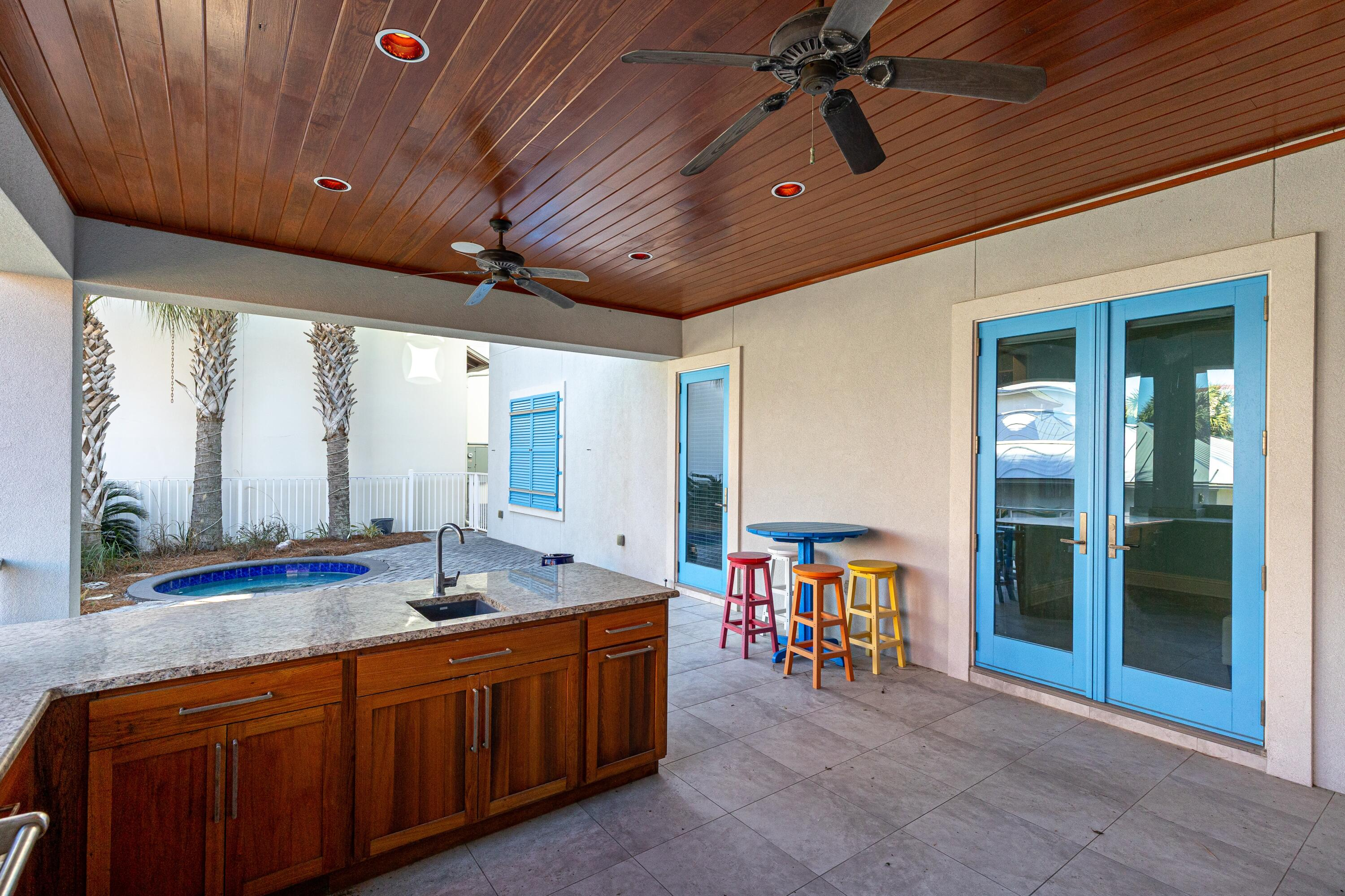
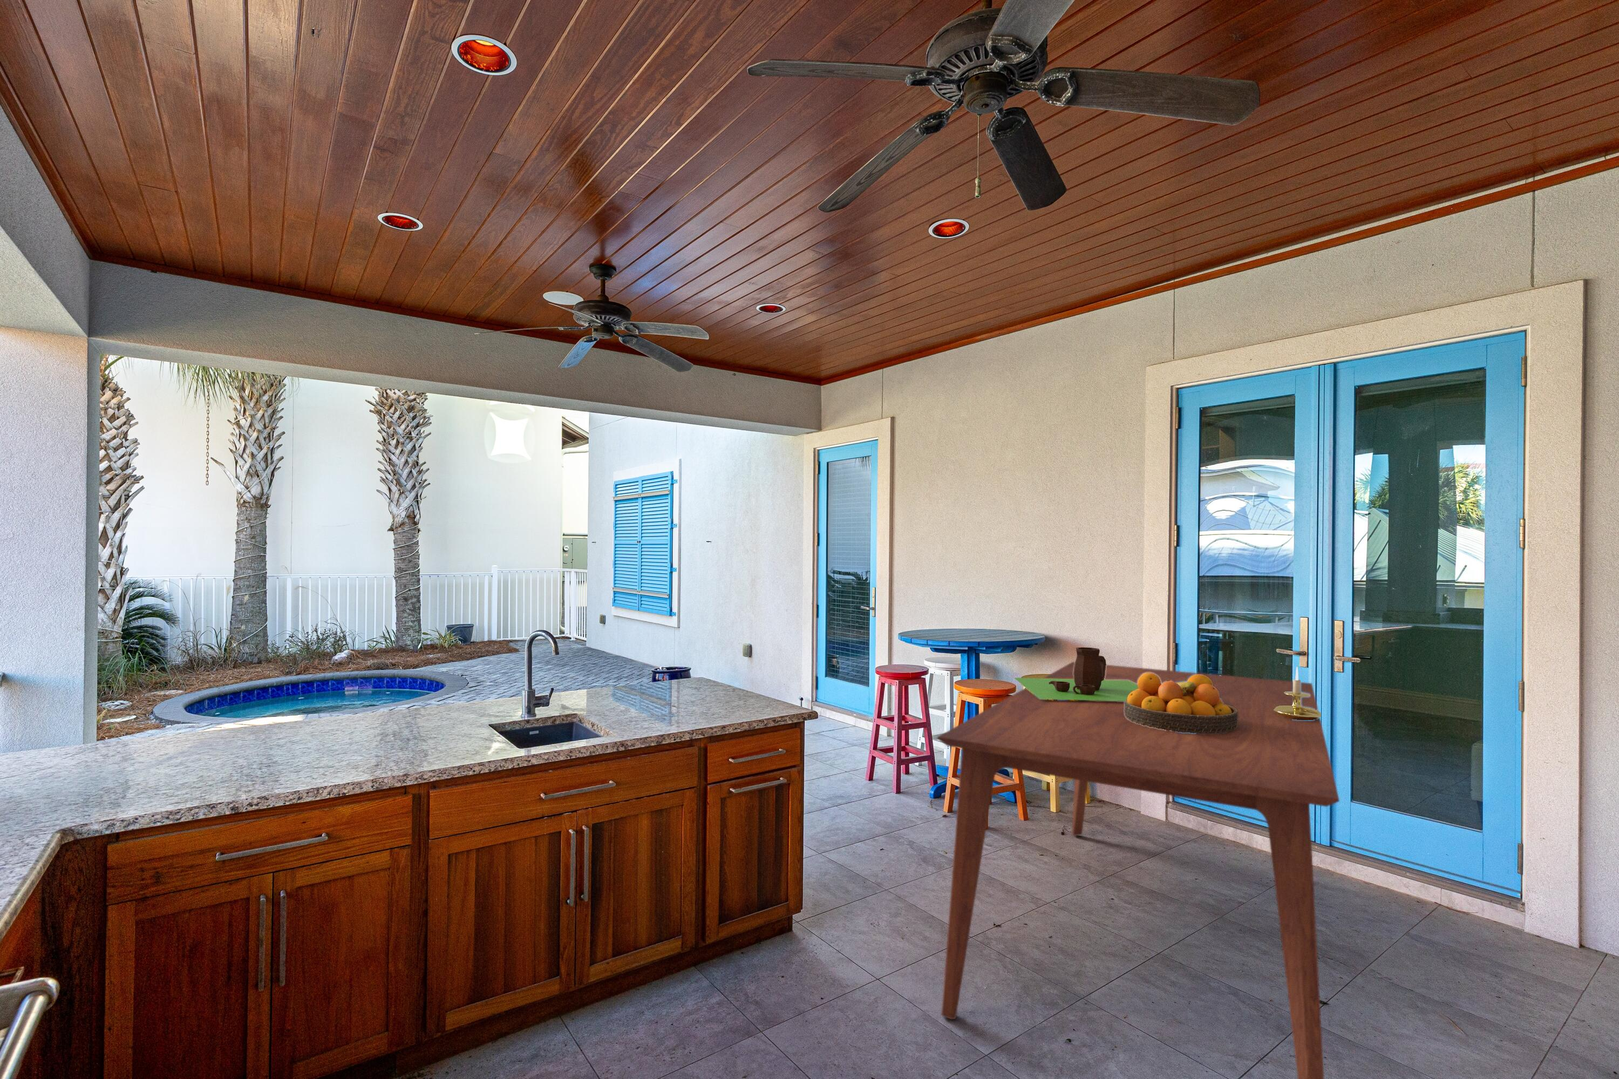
+ pitcher [1014,647,1139,701]
+ candle holder [1274,667,1322,720]
+ dining table [936,661,1340,1079]
+ fruit bowl [1124,672,1237,733]
